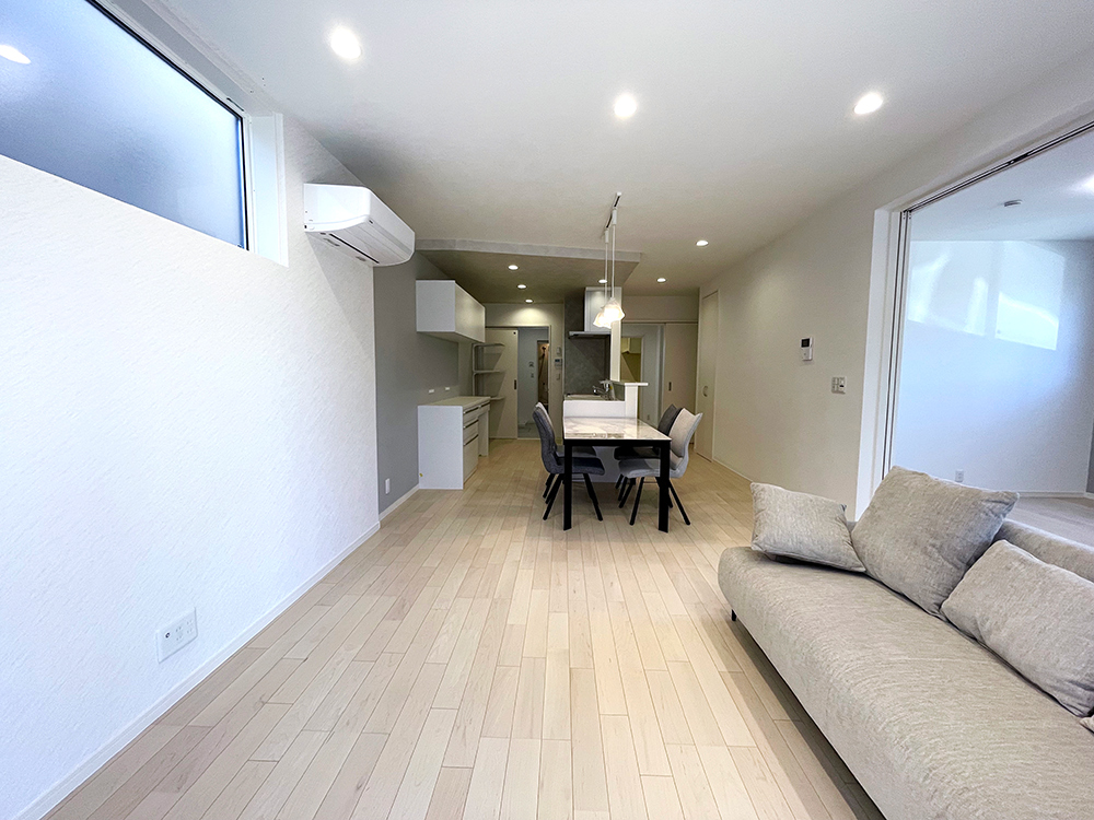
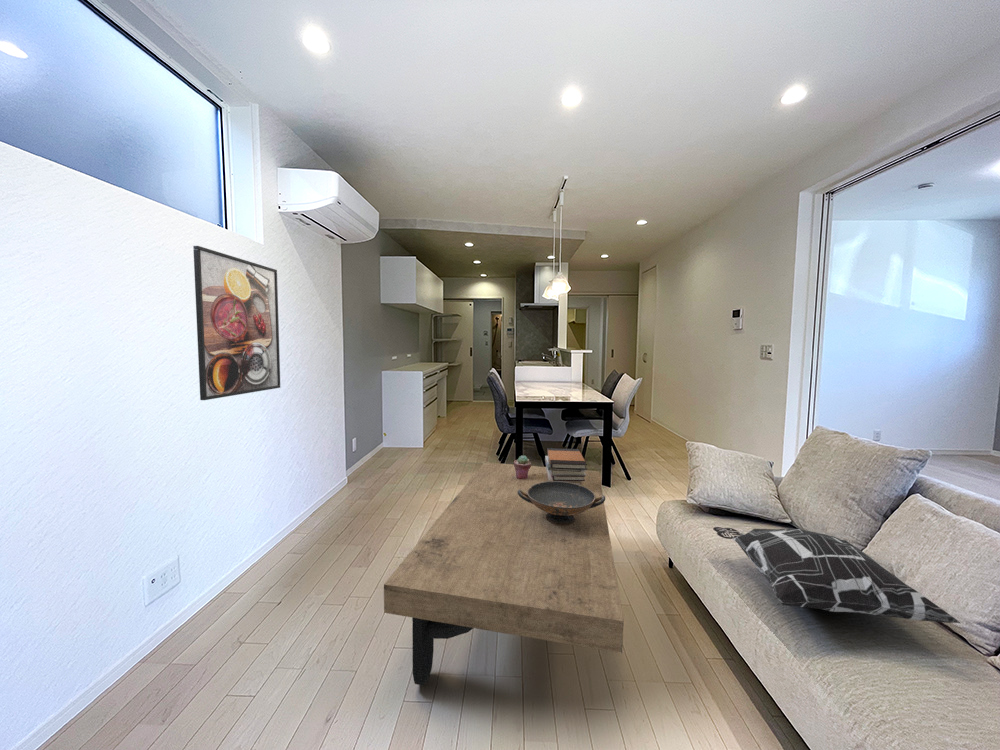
+ book stack [544,447,588,485]
+ decorative pillow [712,526,961,624]
+ decorative bowl [518,481,606,525]
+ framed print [192,245,281,401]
+ potted succulent [513,455,532,479]
+ coffee table [383,461,624,687]
